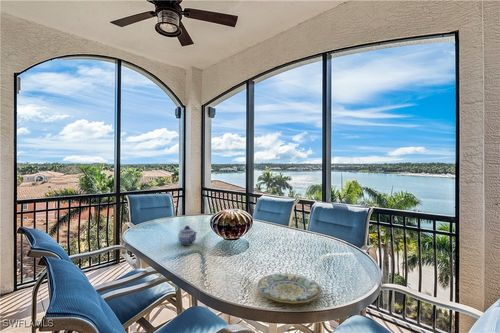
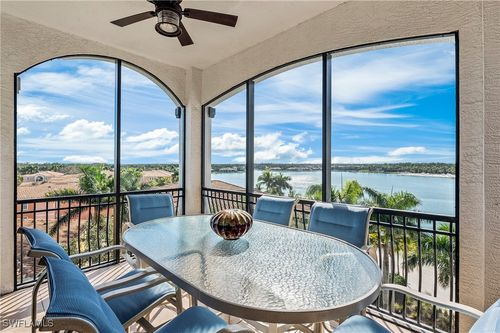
- plate [256,272,322,305]
- teapot [177,225,198,246]
